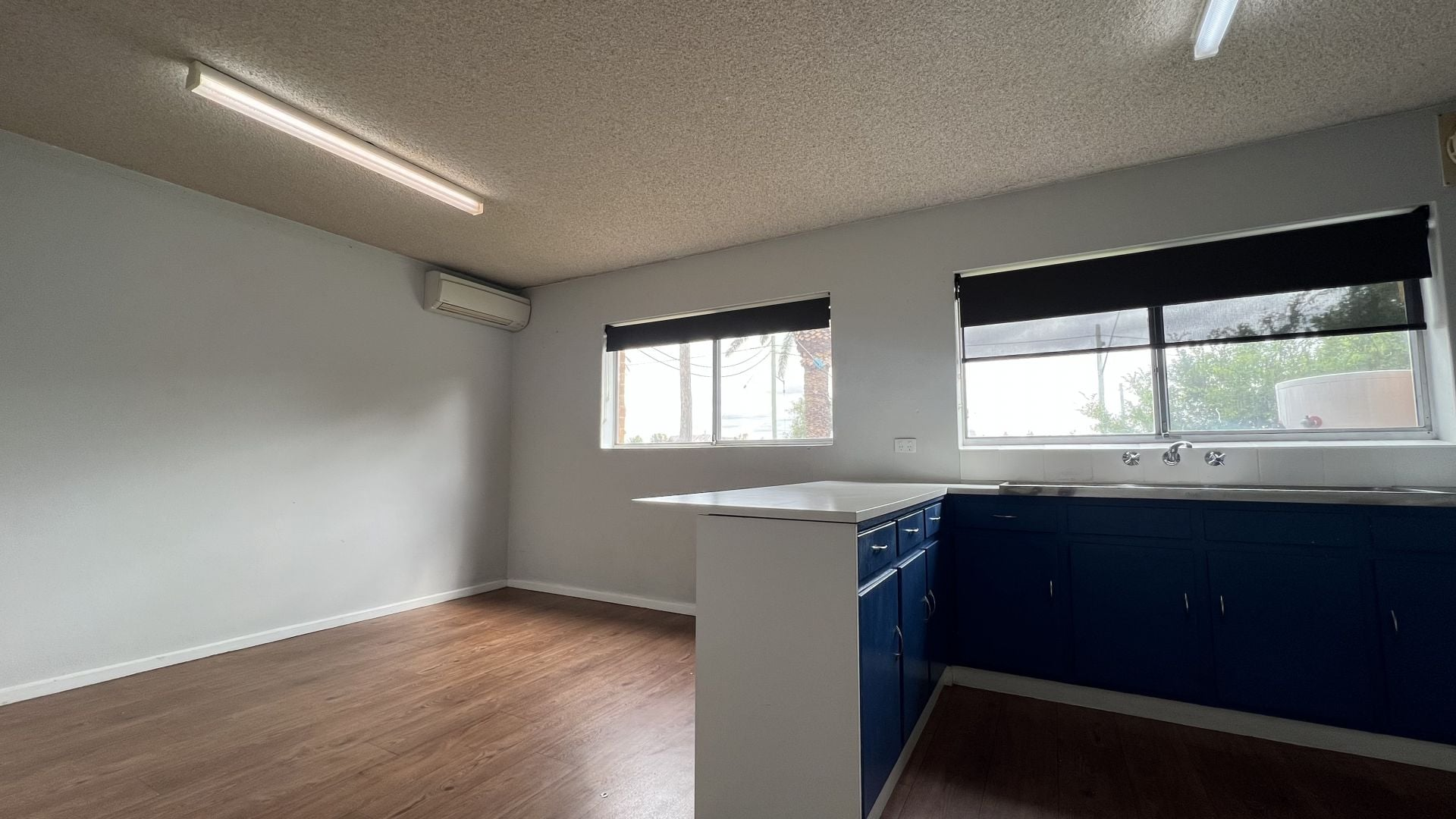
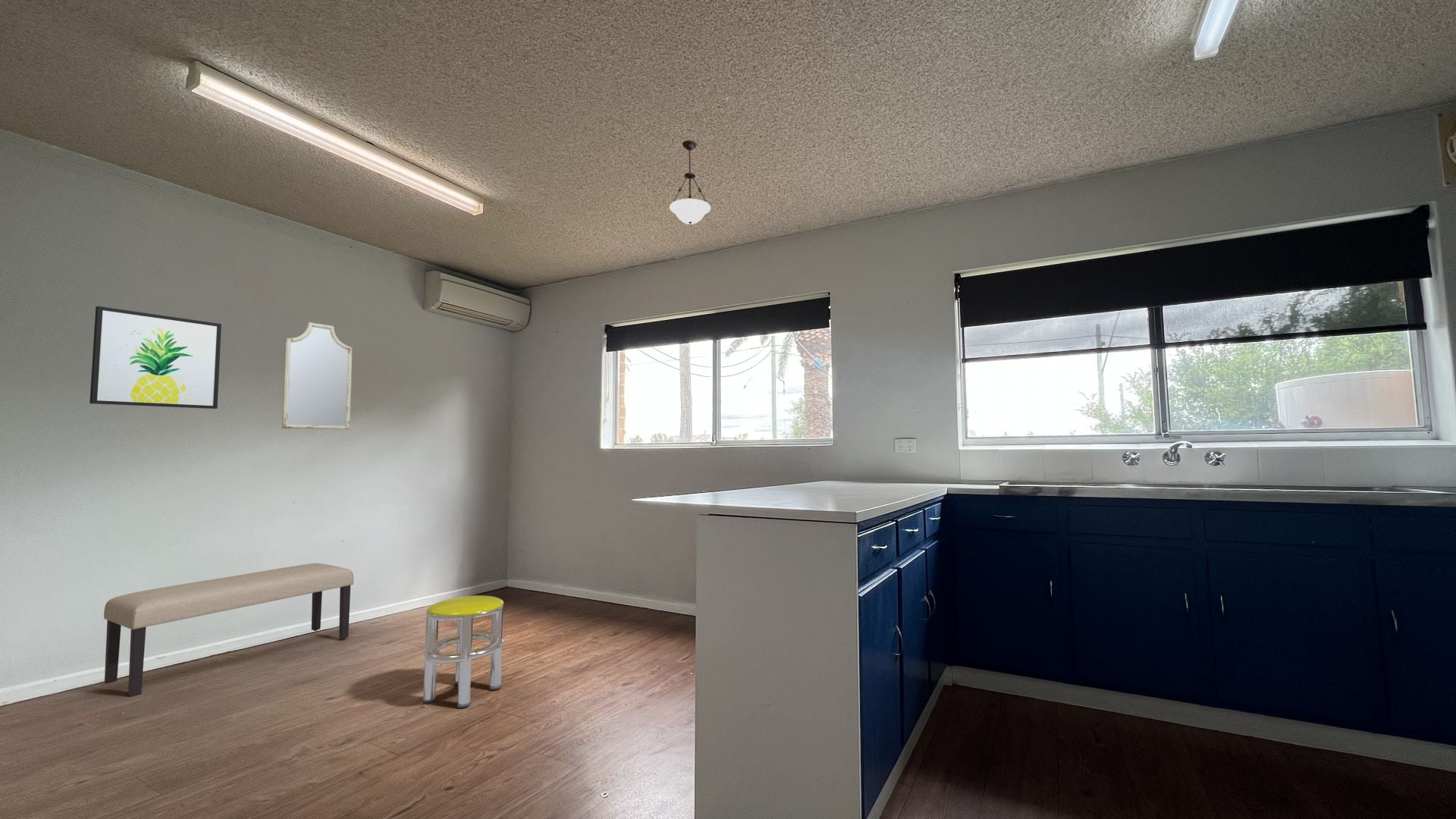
+ bench [103,563,354,698]
+ wall art [89,306,222,409]
+ home mirror [281,322,353,431]
+ pendant light [669,140,711,225]
+ stool [422,595,506,708]
